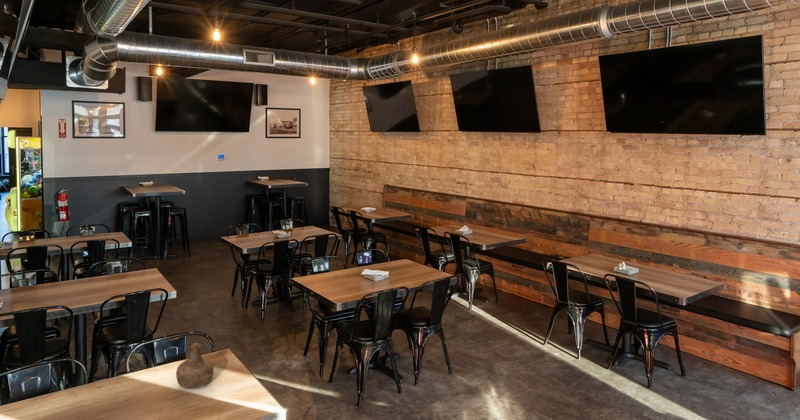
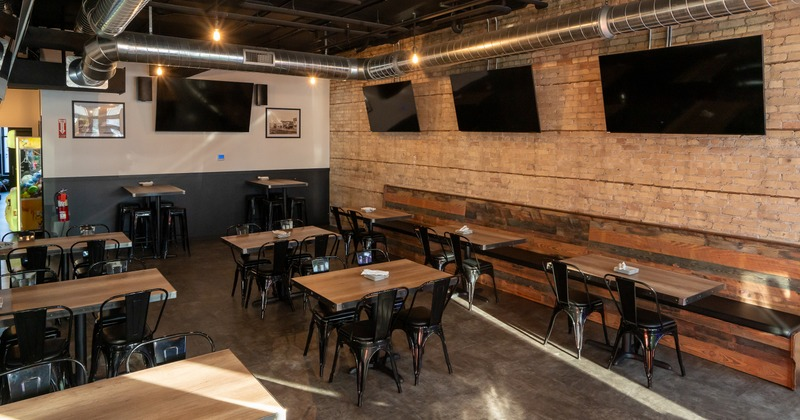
- bottle [175,342,215,389]
